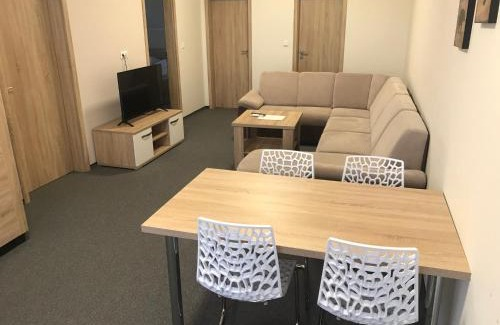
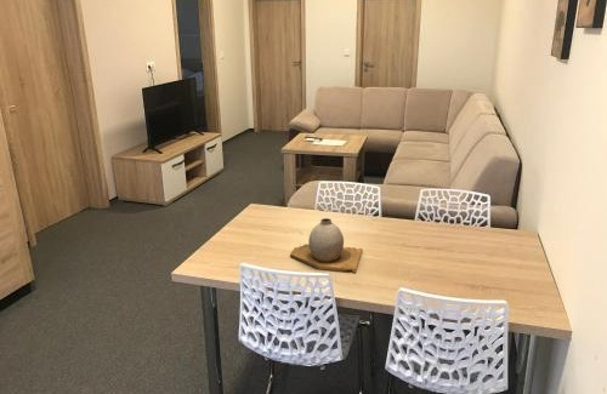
+ vase [289,217,364,274]
